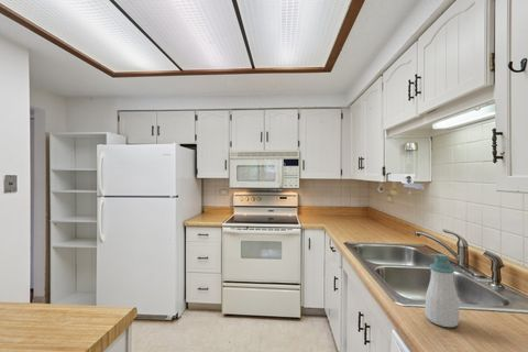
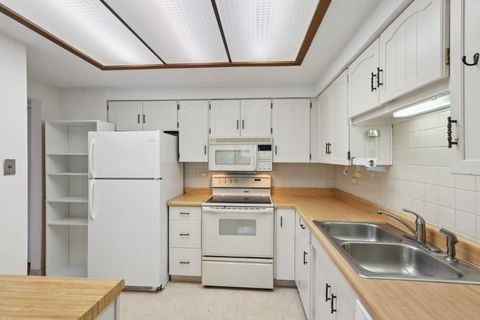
- soap bottle [425,253,460,328]
